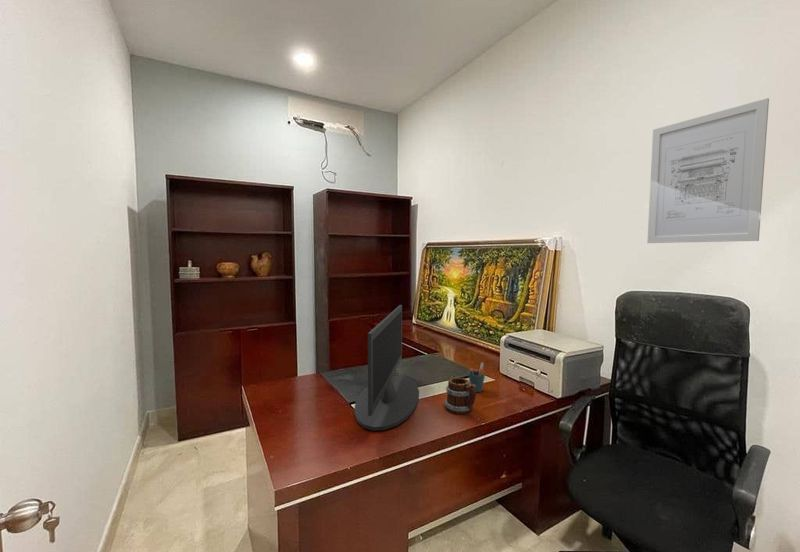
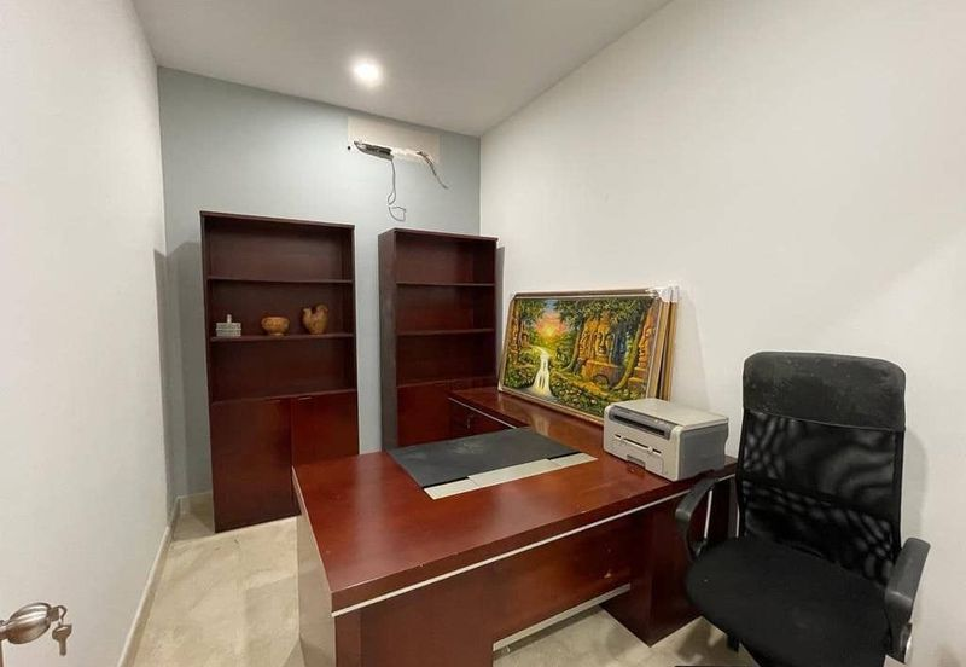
- monitor [353,304,420,431]
- pen holder [467,361,486,393]
- wall art [646,97,770,244]
- mug [444,376,477,415]
